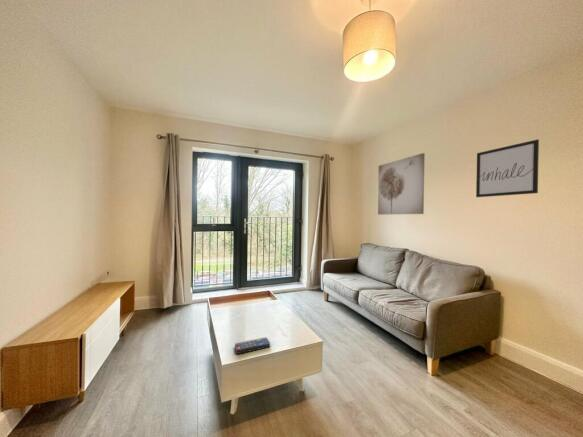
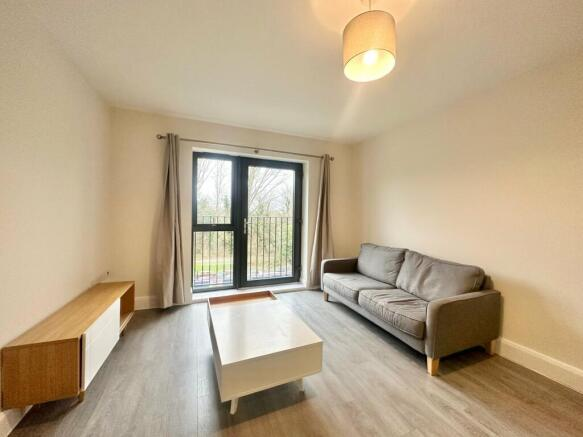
- wall art [475,138,540,198]
- wall art [377,152,426,216]
- remote control [234,336,271,355]
